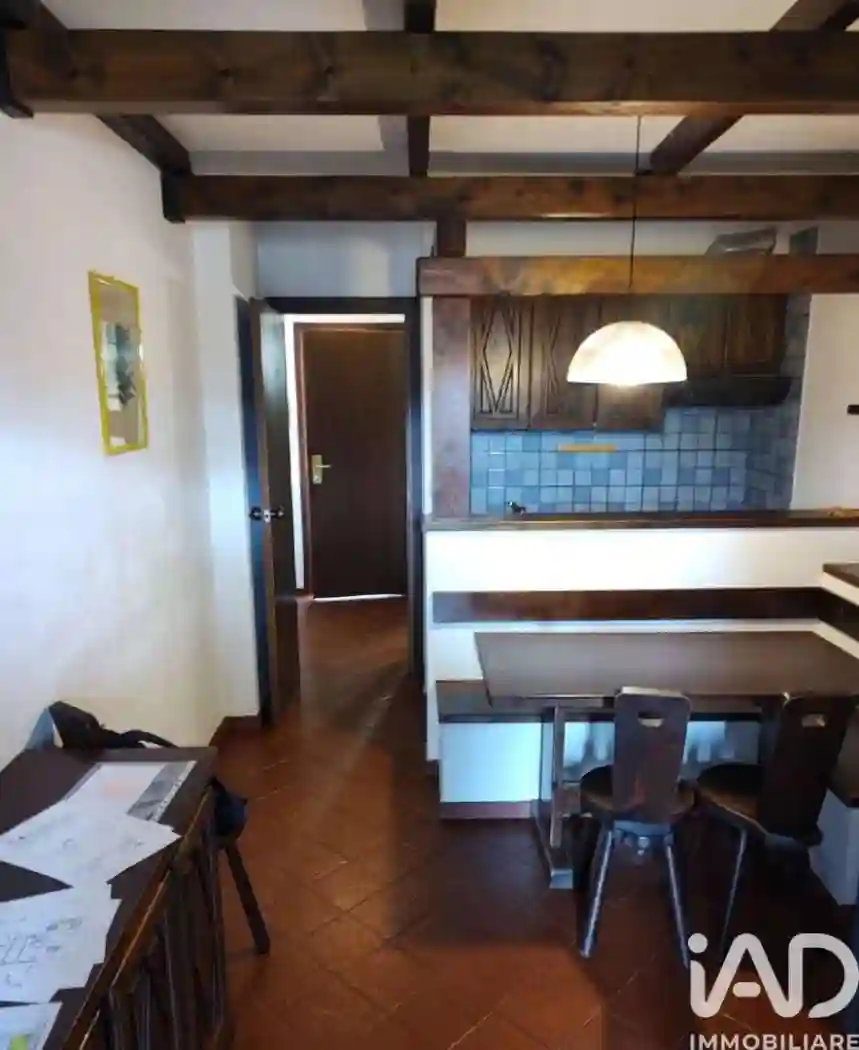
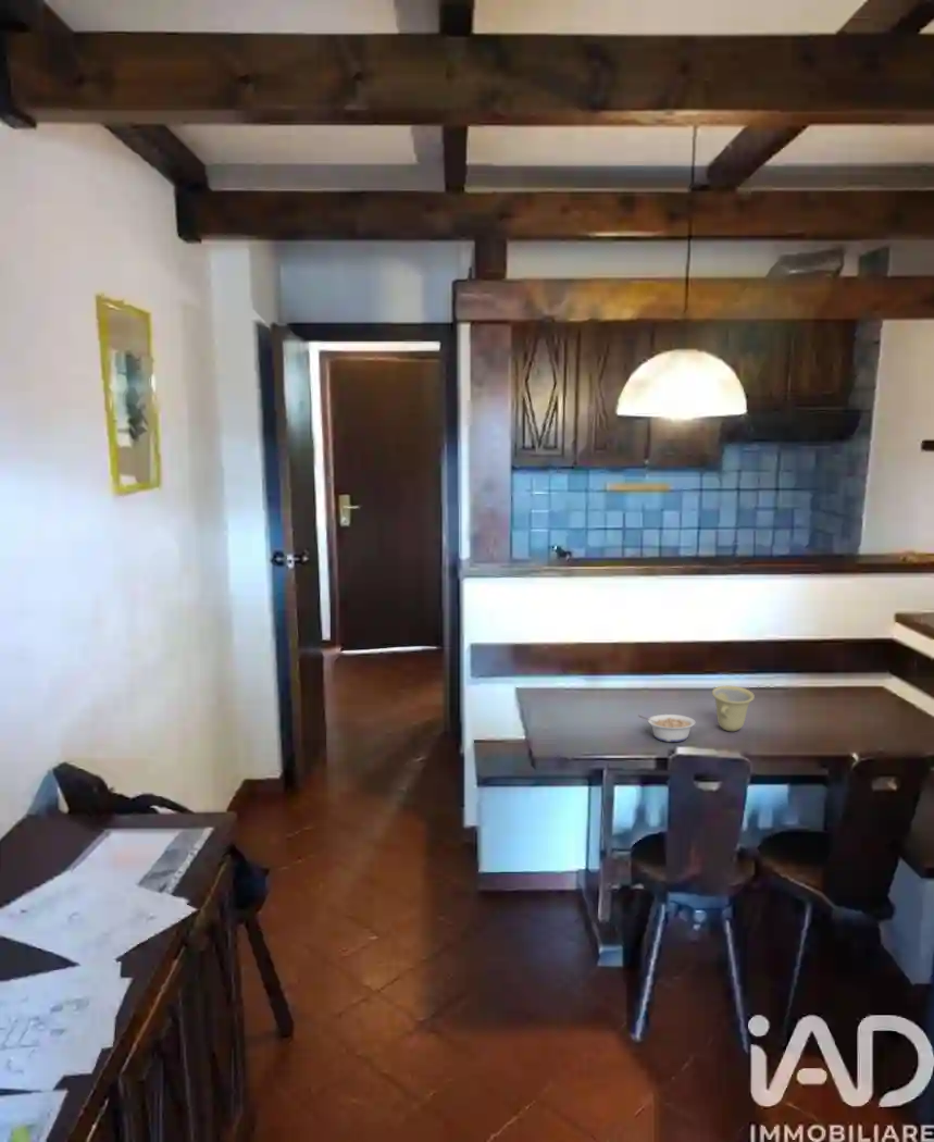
+ legume [637,713,696,743]
+ cup [711,685,756,732]
